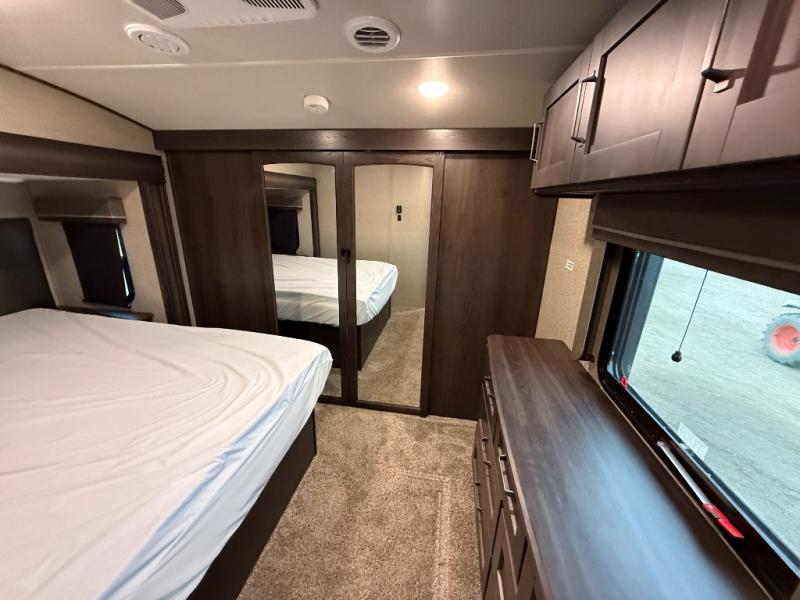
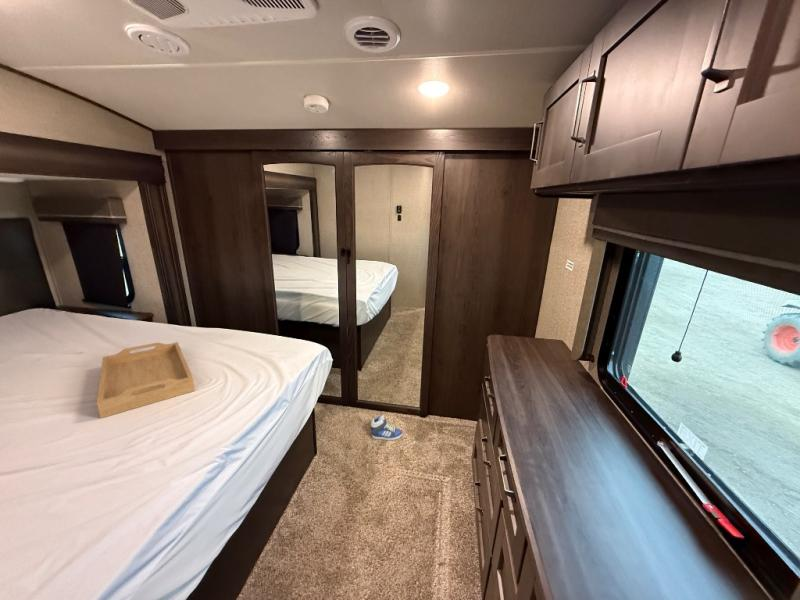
+ sneaker [370,414,403,441]
+ serving tray [96,341,196,419]
